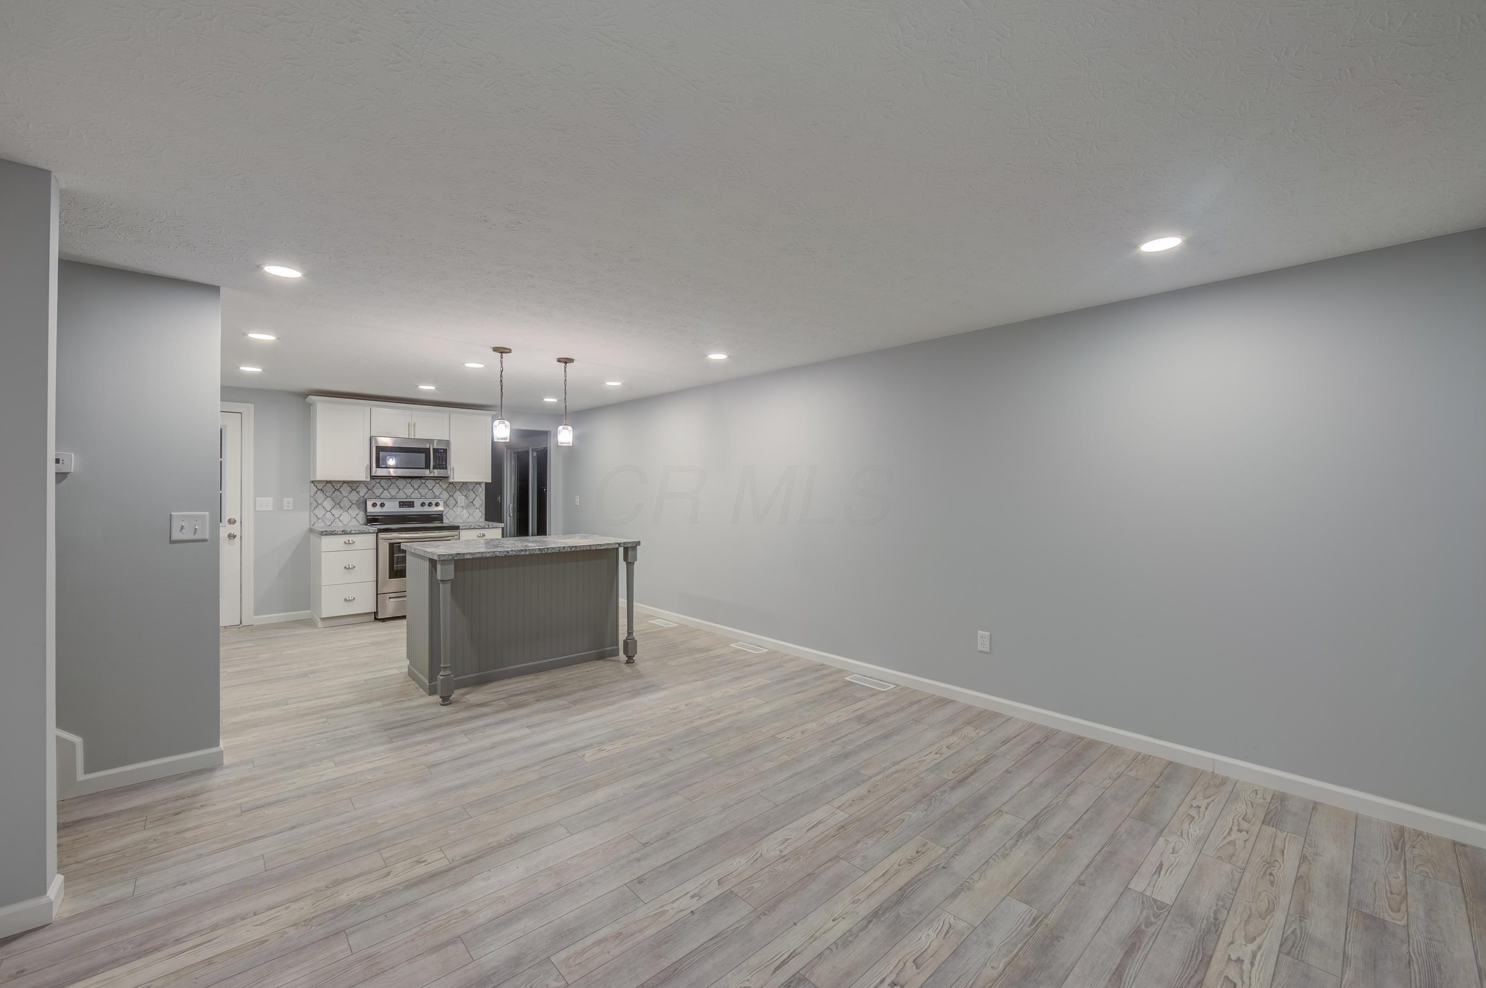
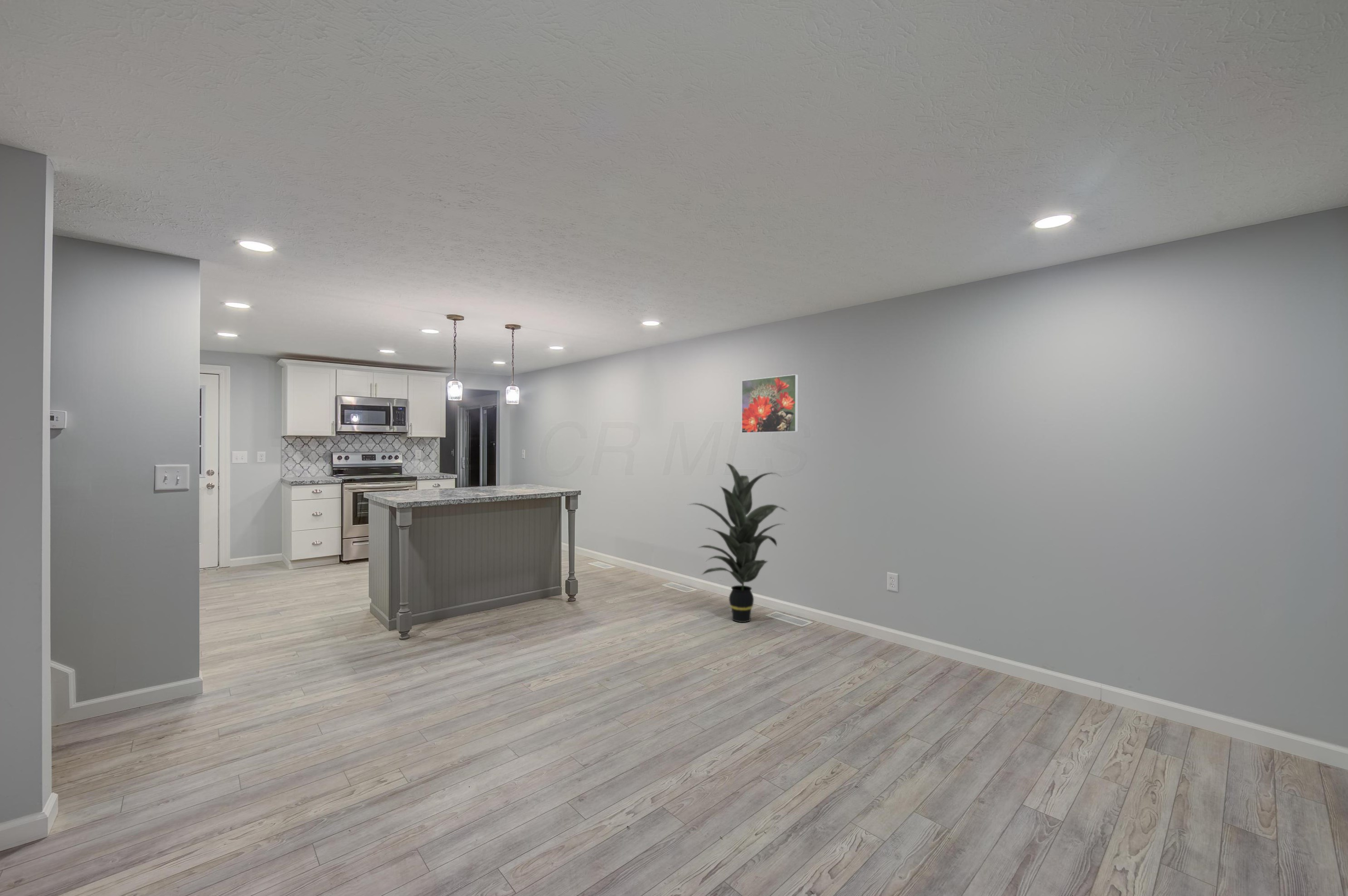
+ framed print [741,374,799,434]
+ indoor plant [688,463,789,623]
